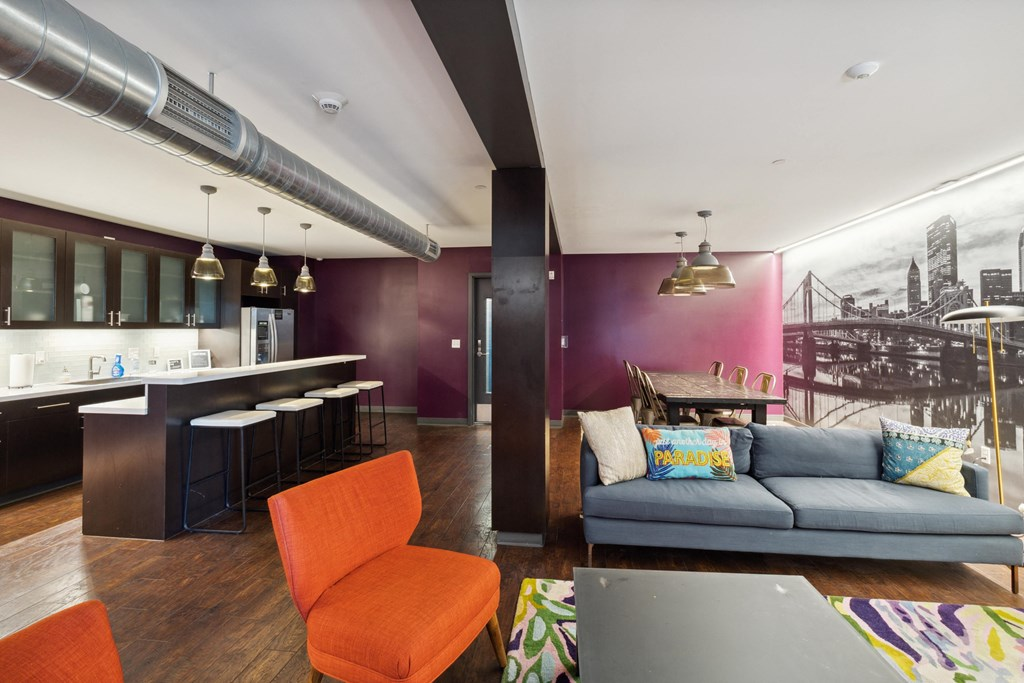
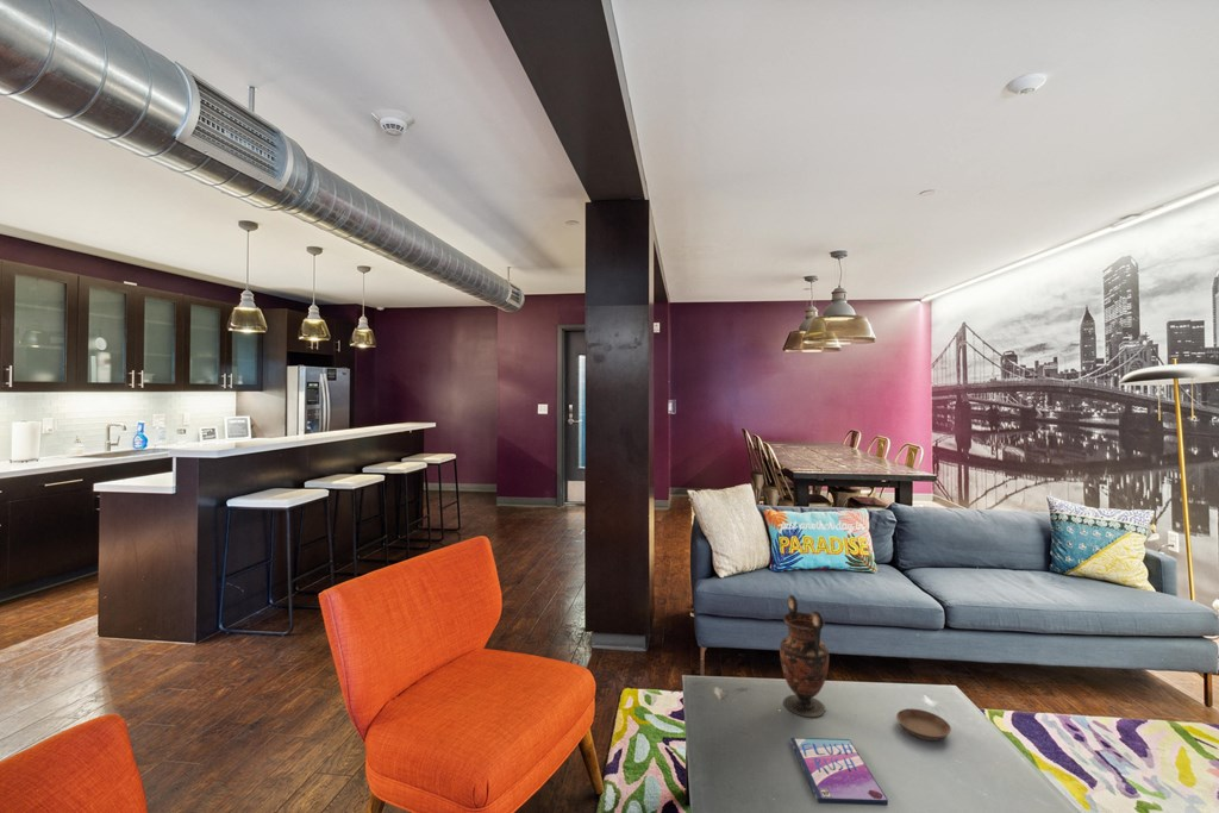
+ saucer [895,707,952,742]
+ video game case [789,737,889,807]
+ vase [779,594,830,718]
